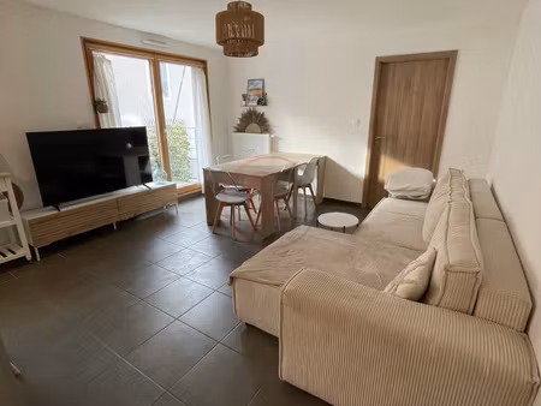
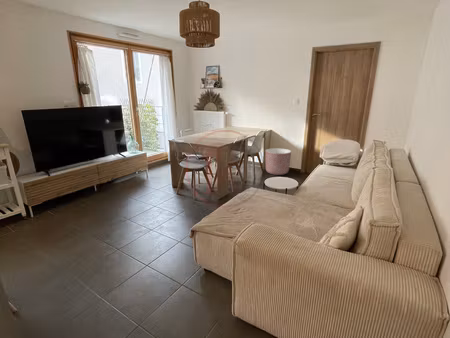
+ planter [265,147,292,176]
